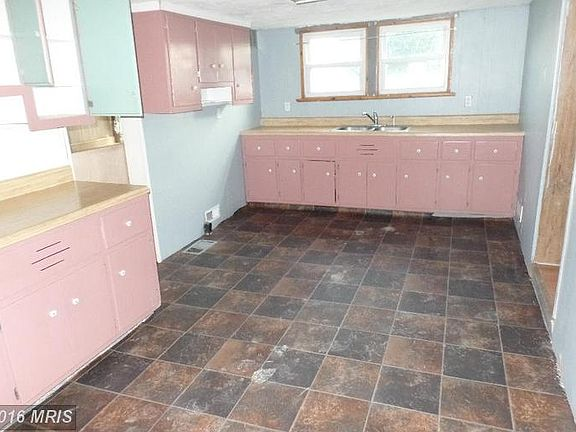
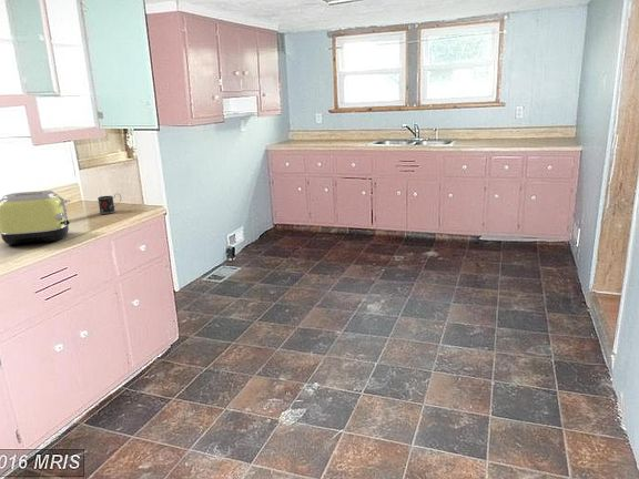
+ mug [97,193,122,215]
+ toaster [0,190,71,246]
